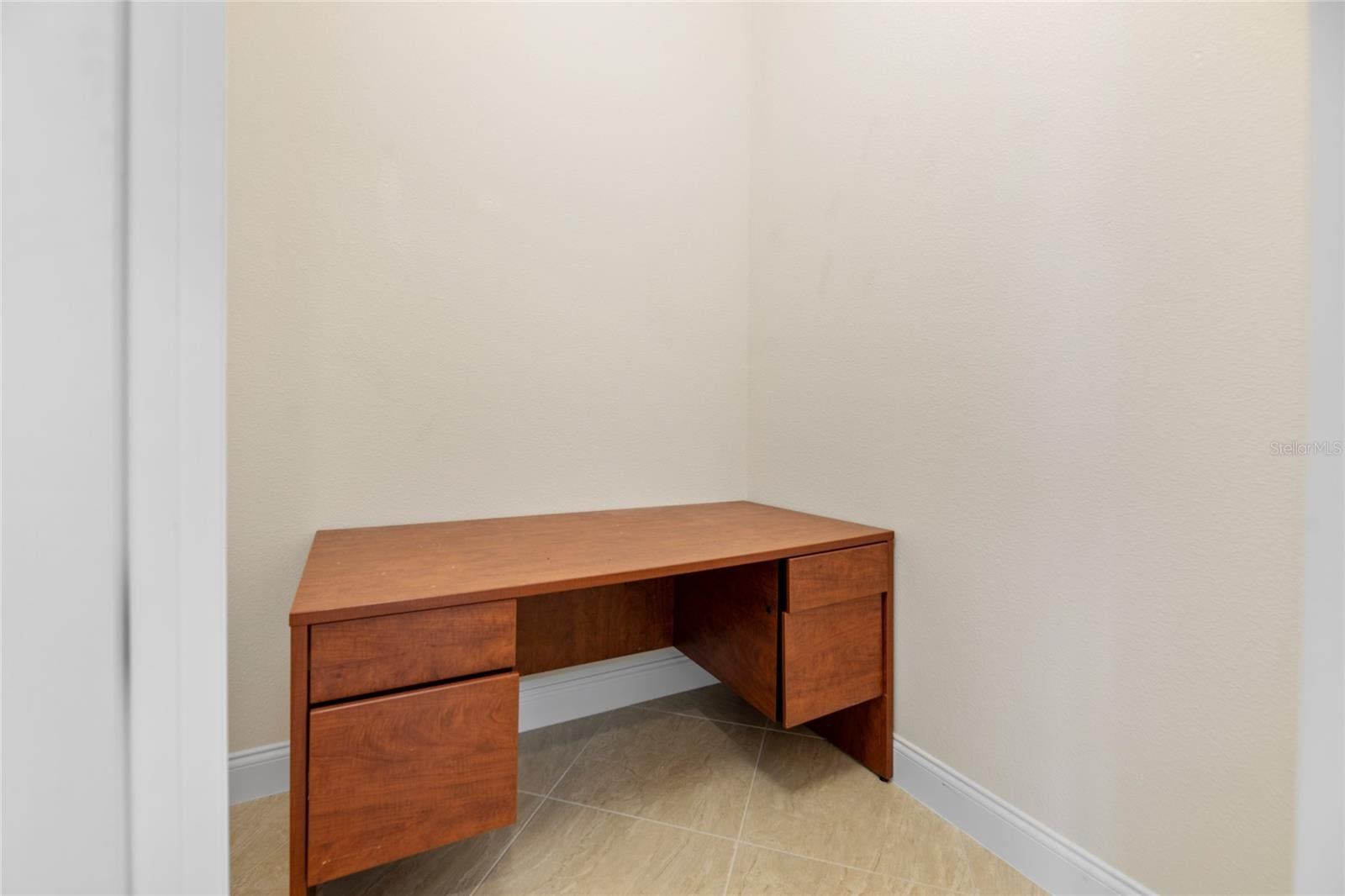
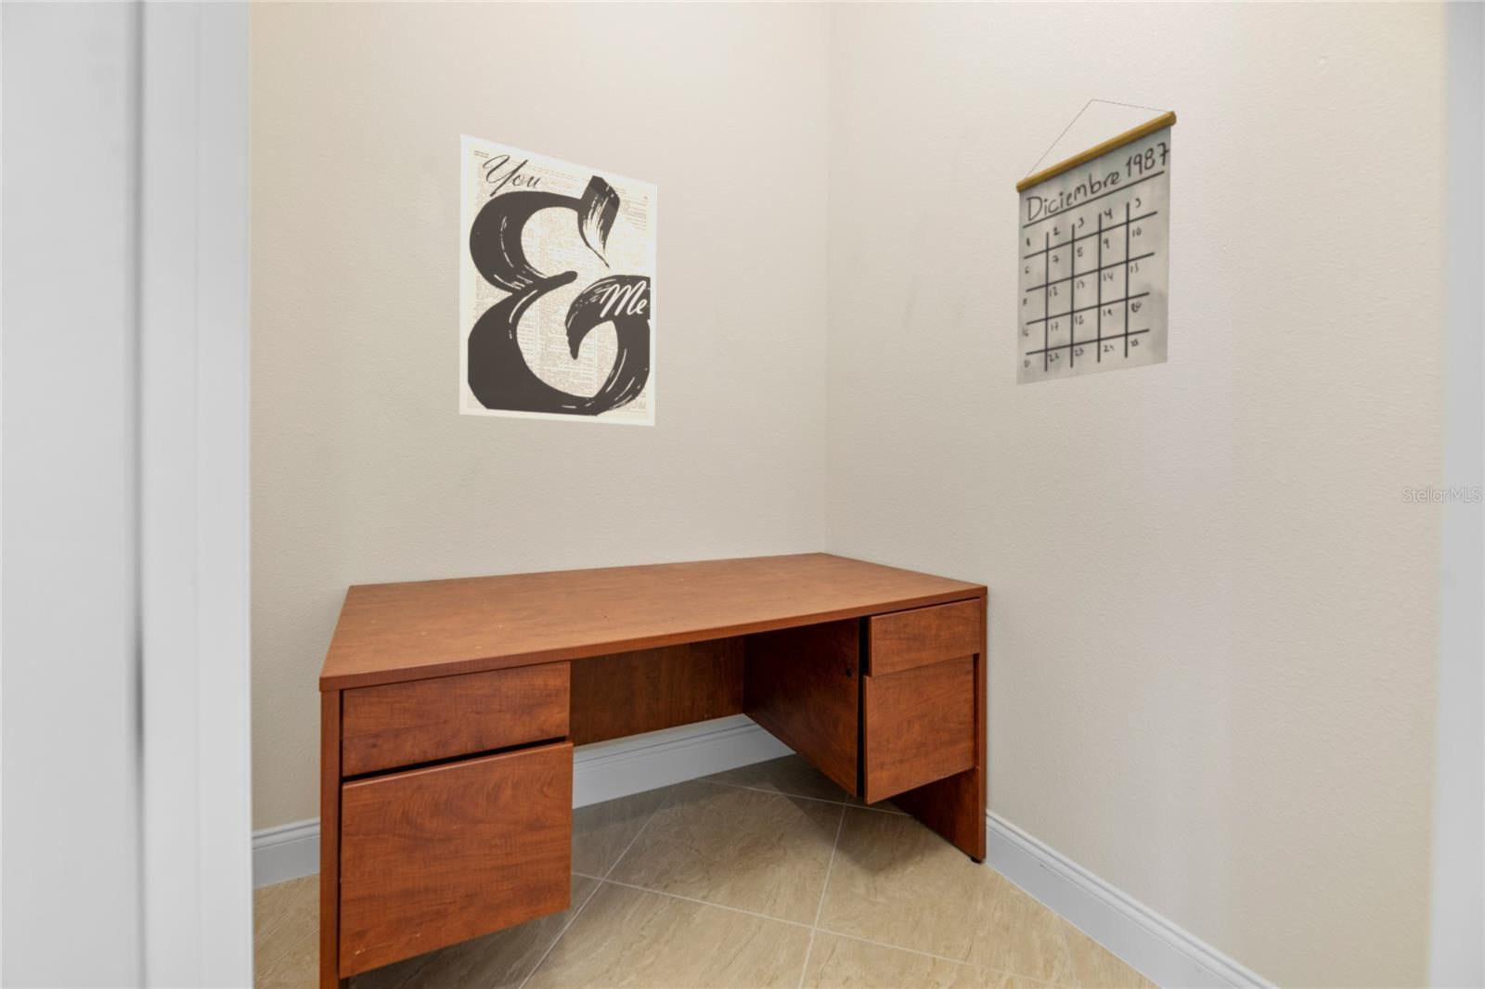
+ calendar [1015,98,1178,386]
+ wall art [458,132,657,427]
